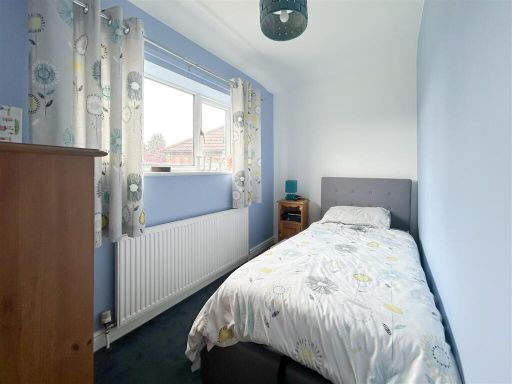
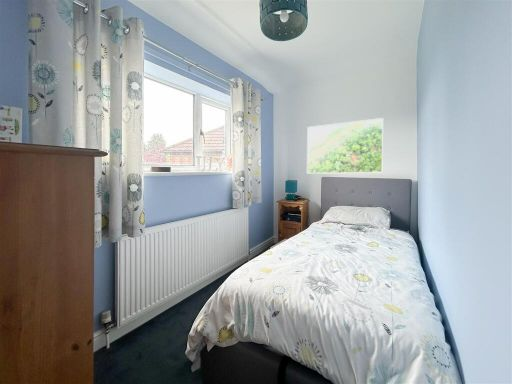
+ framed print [306,117,384,175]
